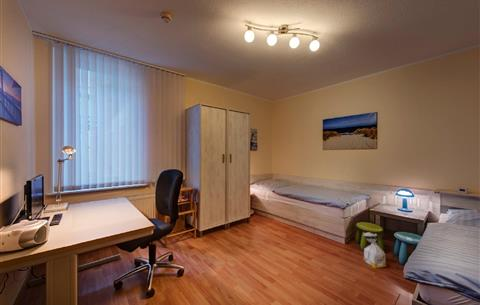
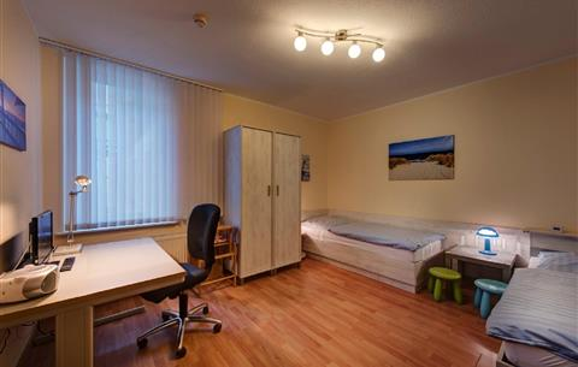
- bag [362,231,388,269]
